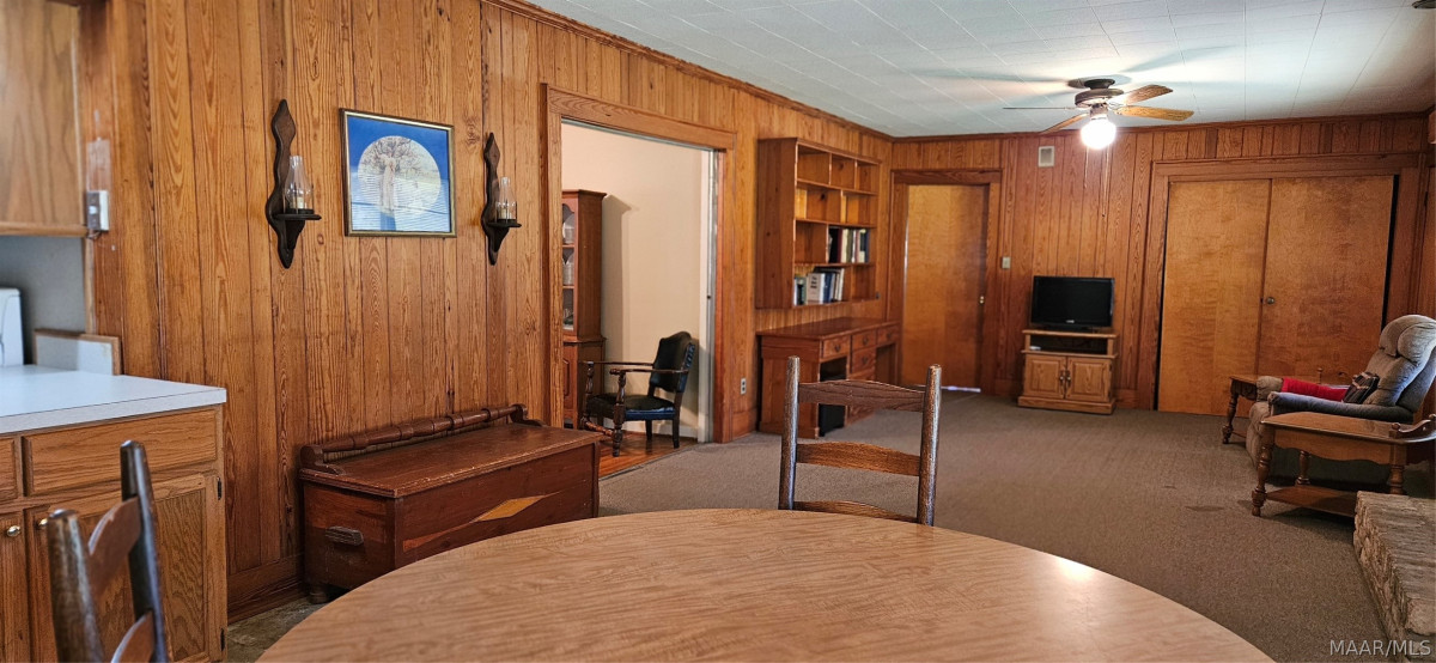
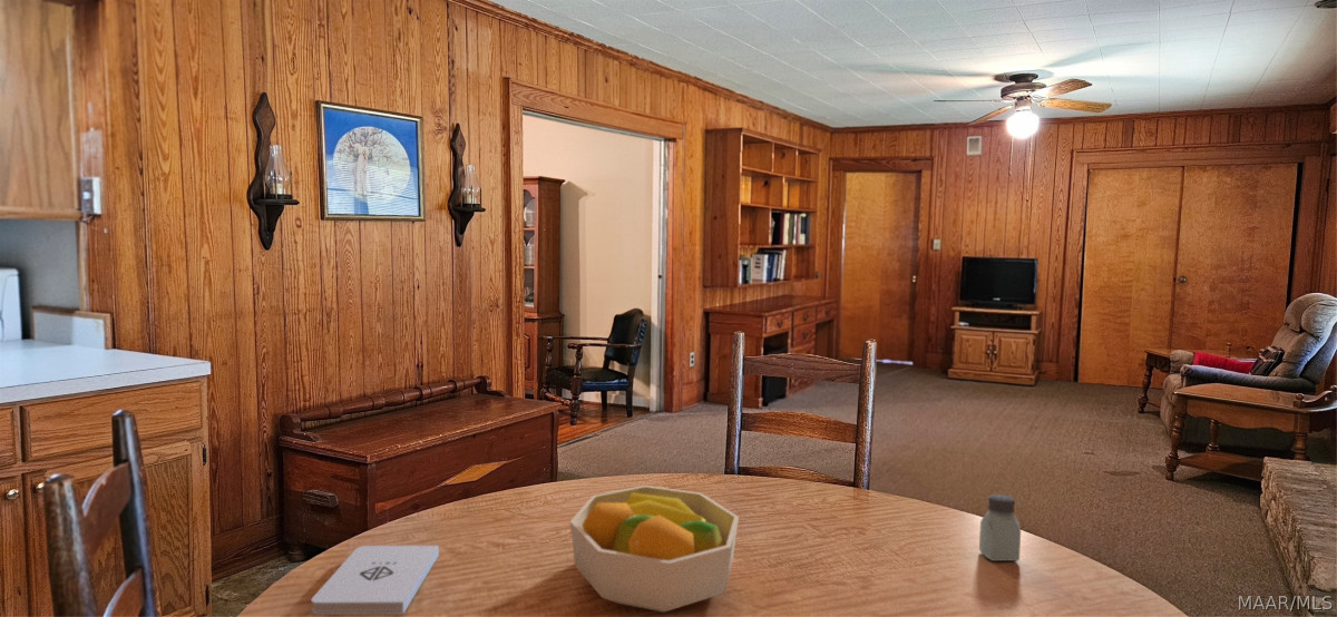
+ saltshaker [978,493,1022,562]
+ notepad [310,545,440,616]
+ fruit bowl [569,484,740,614]
